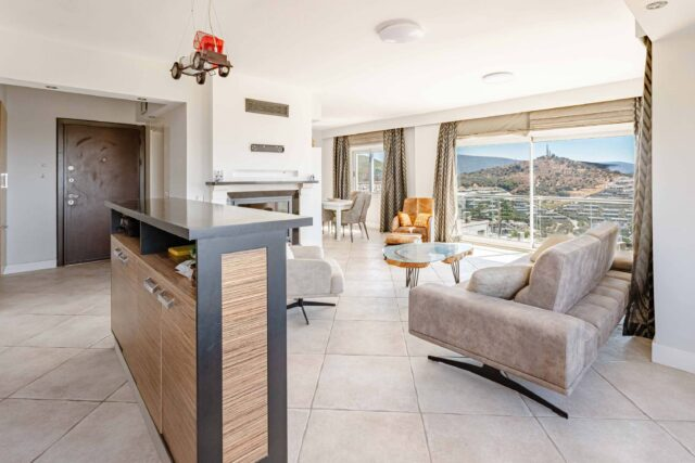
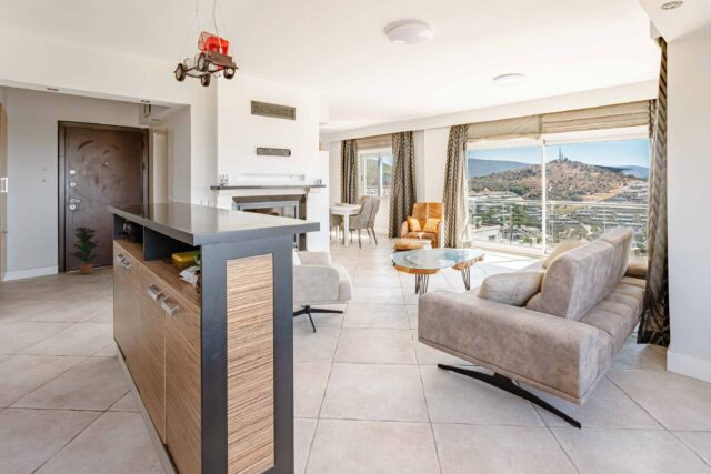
+ potted plant [67,226,103,274]
